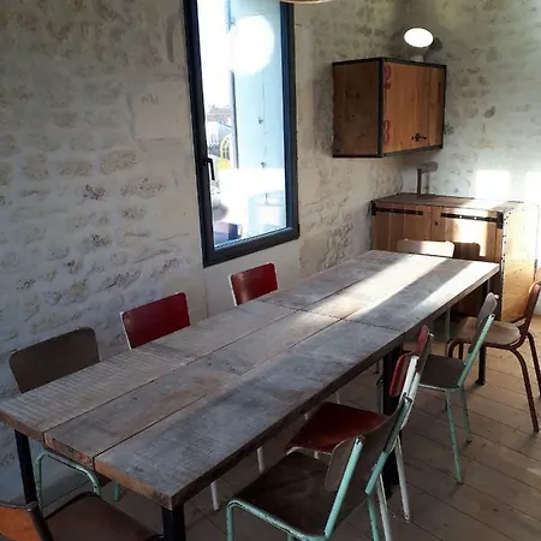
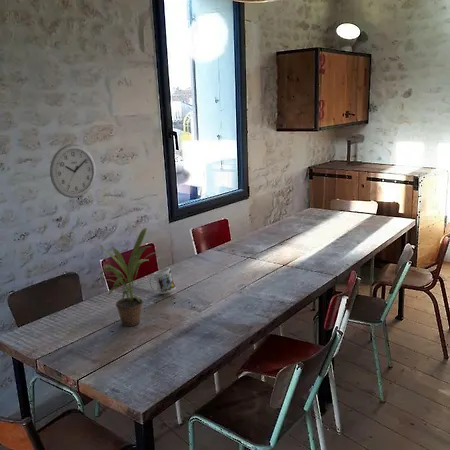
+ wall clock [49,143,97,199]
+ mug [148,267,177,295]
+ potted plant [98,227,162,327]
